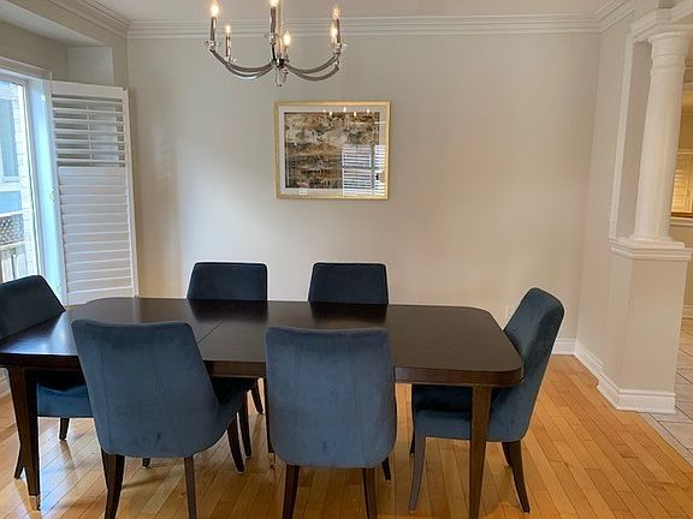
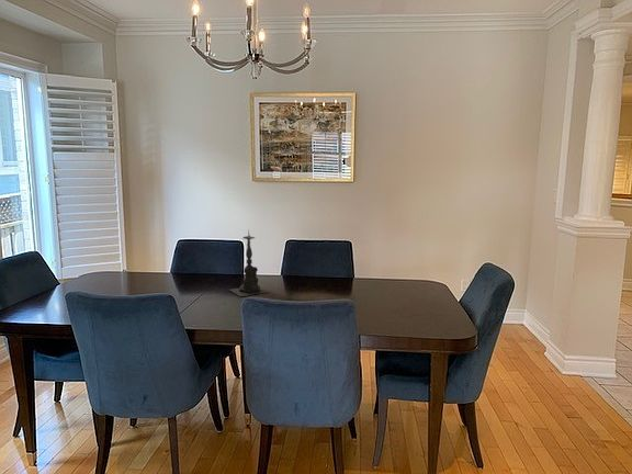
+ candle holder [228,230,271,297]
